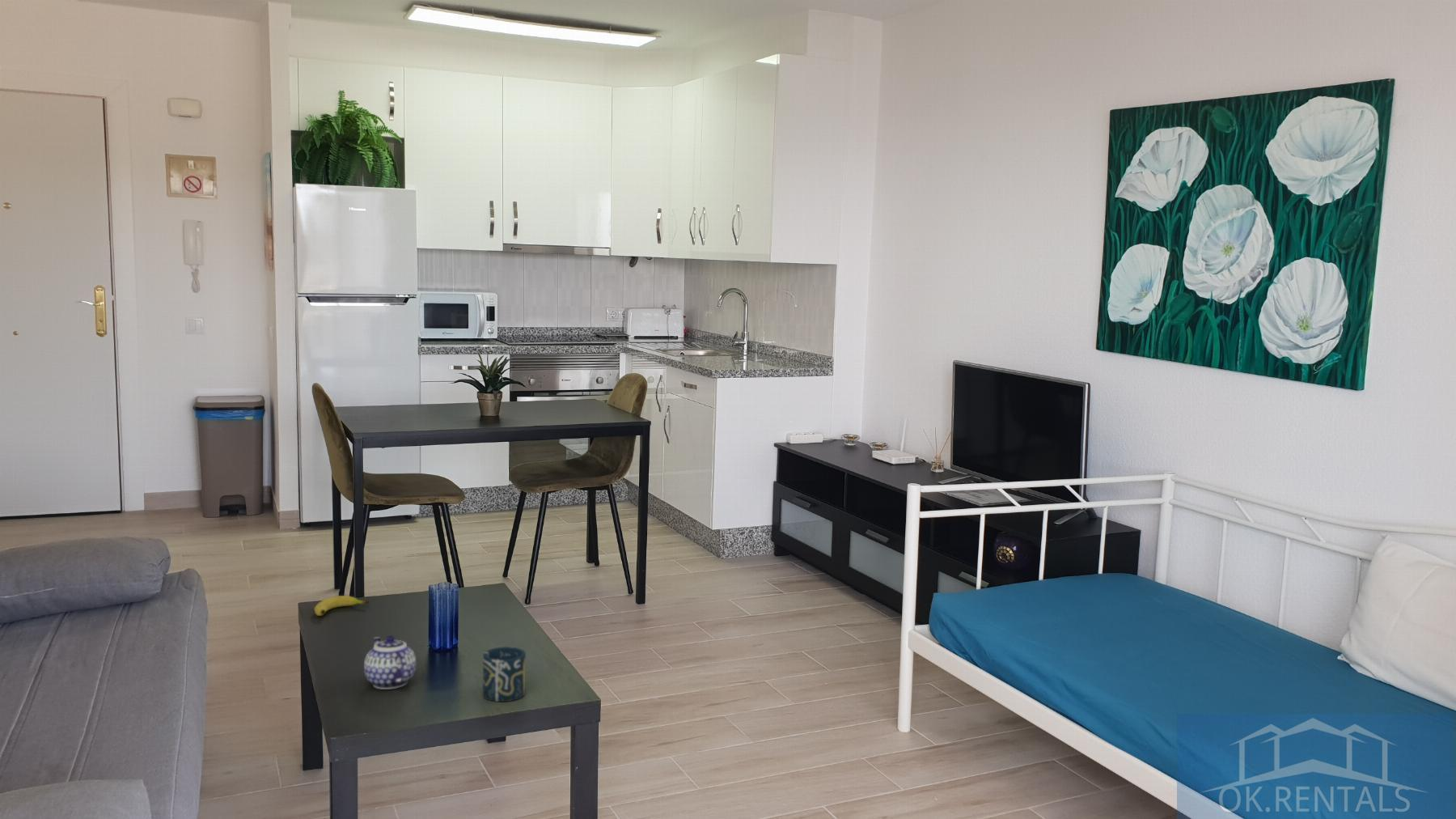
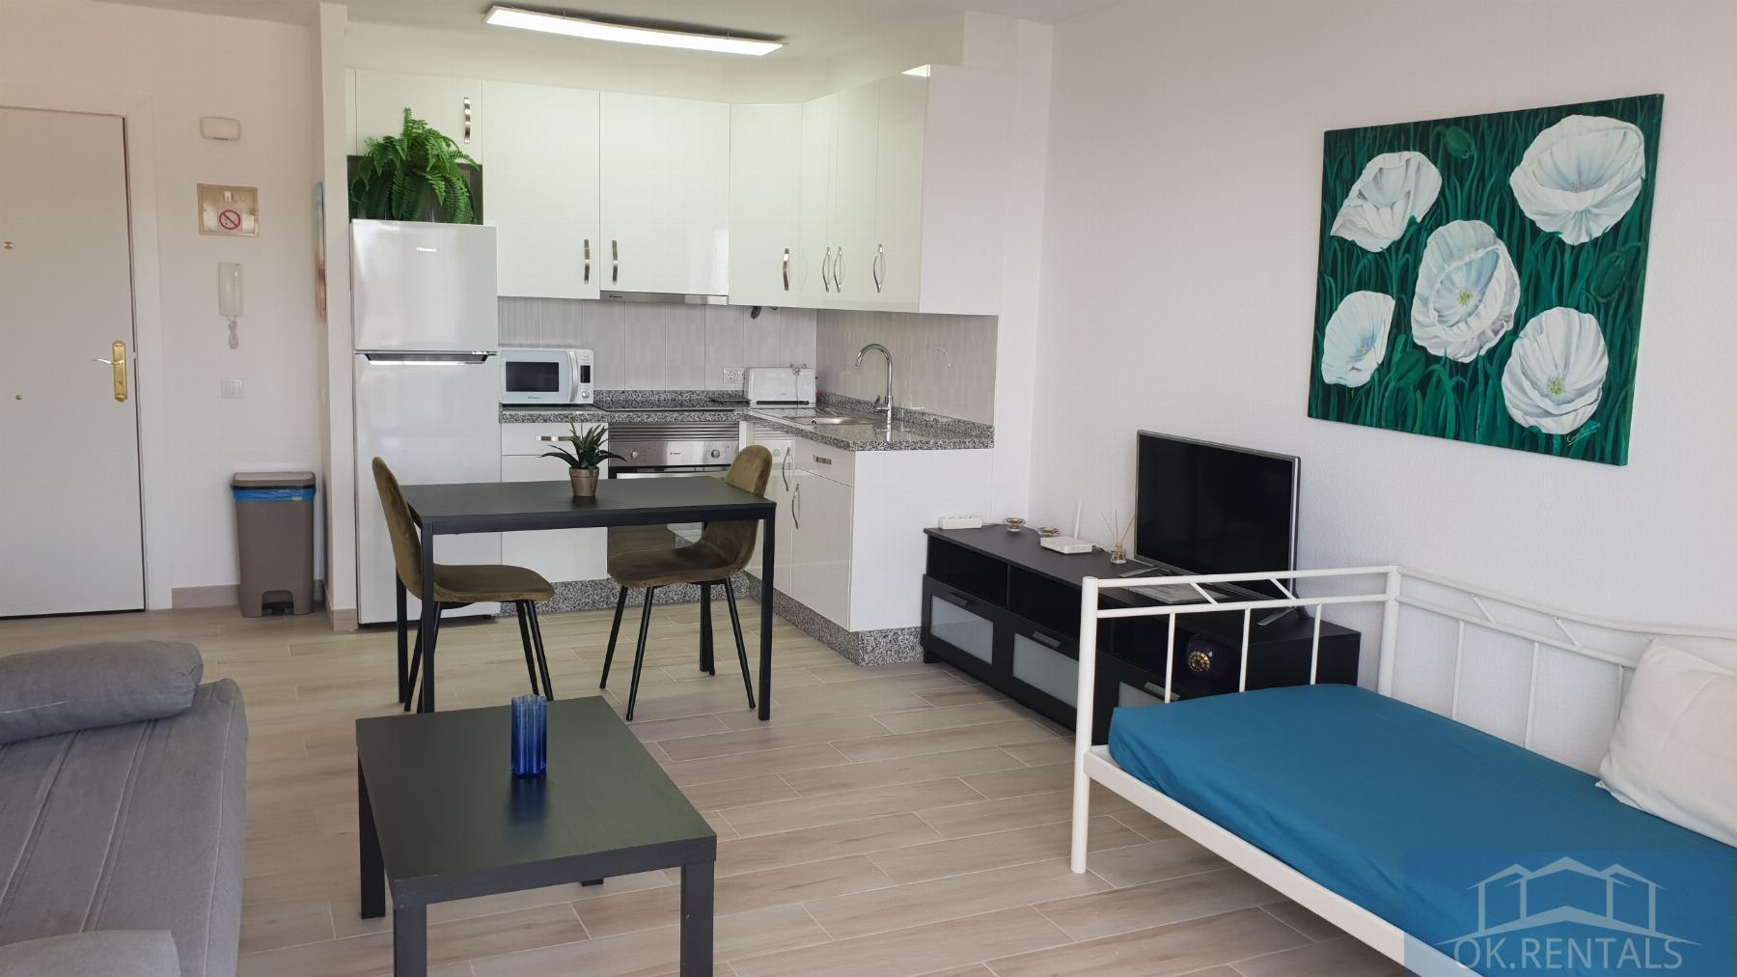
- fruit [314,595,370,617]
- cup [482,646,527,702]
- teapot [363,634,417,690]
